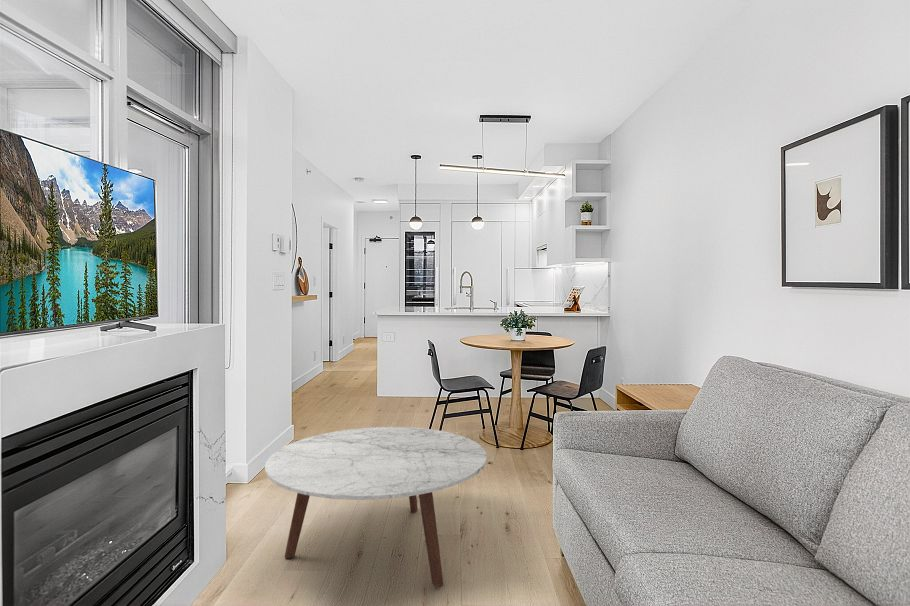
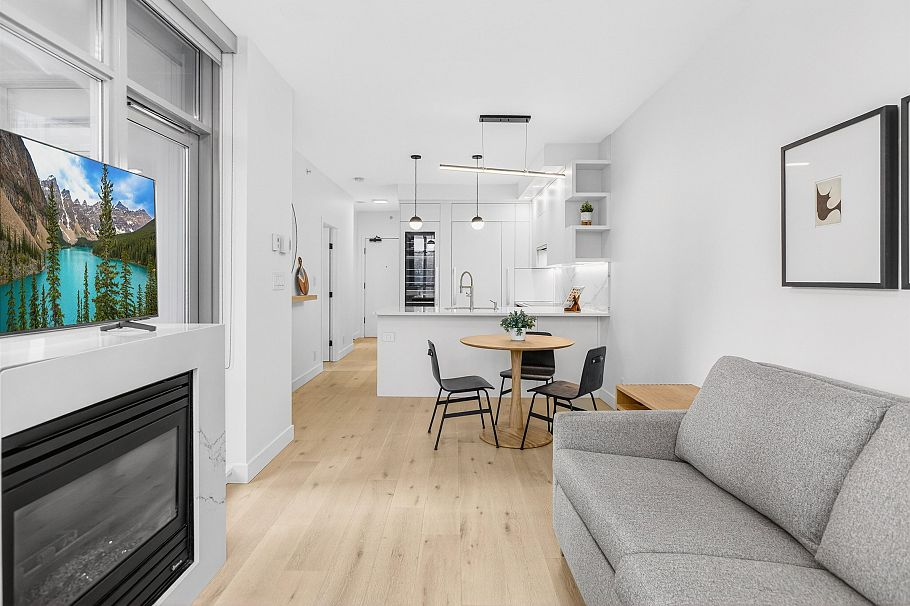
- coffee table [264,426,488,588]
